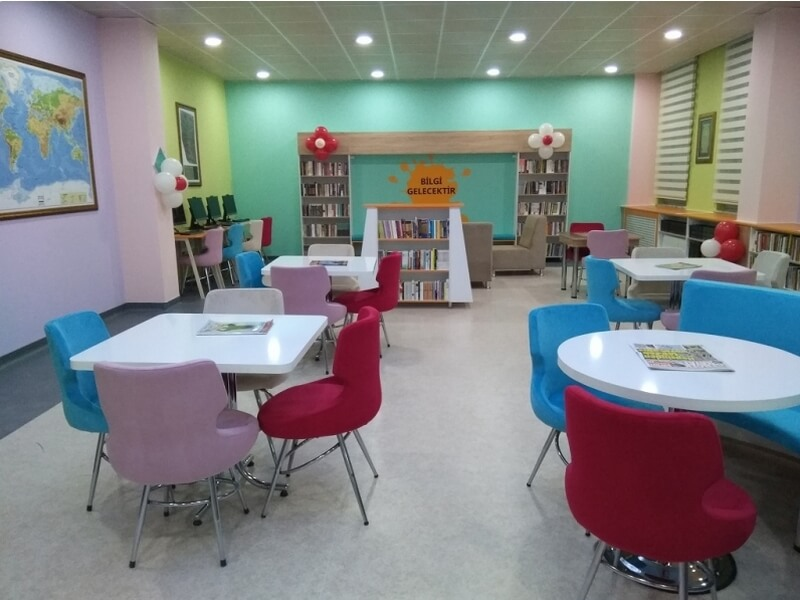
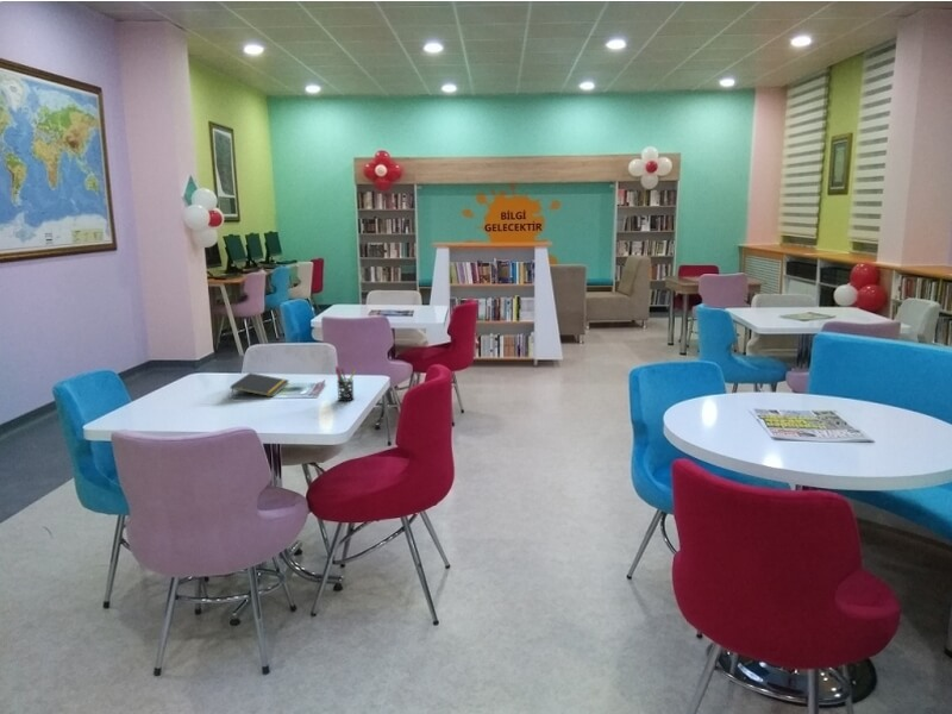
+ pen holder [334,365,357,402]
+ notepad [230,371,290,399]
